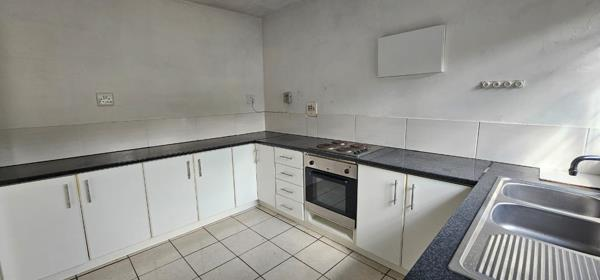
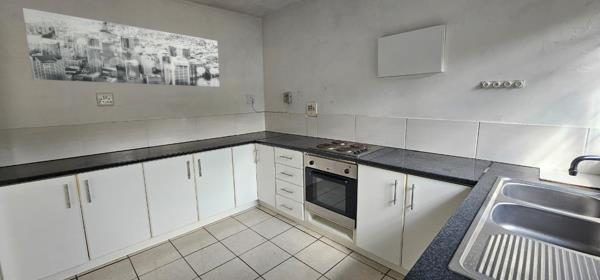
+ wall art [22,7,221,88]
